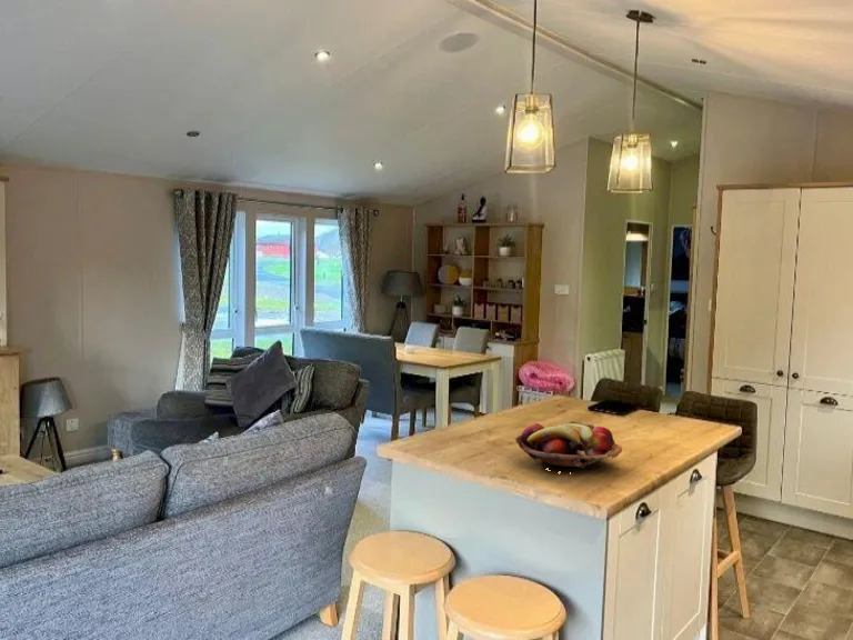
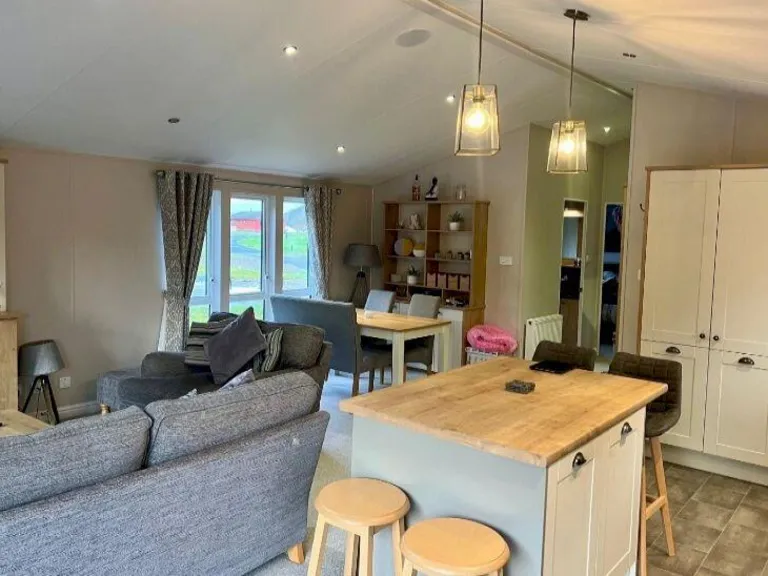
- fruit basket [514,422,623,474]
